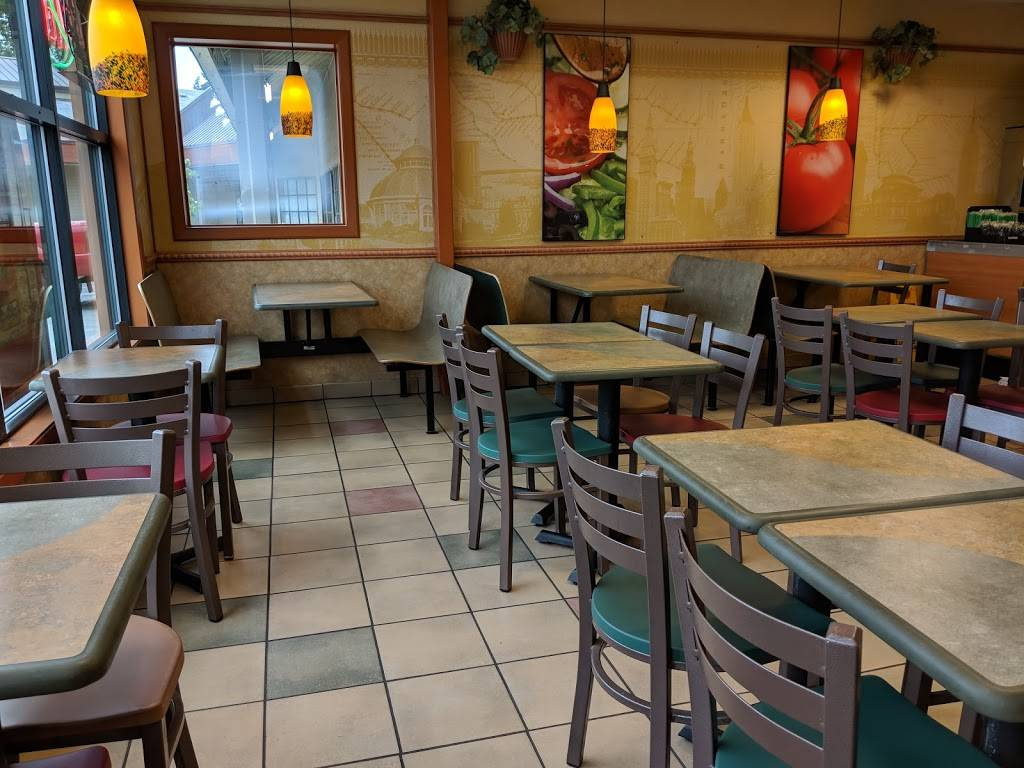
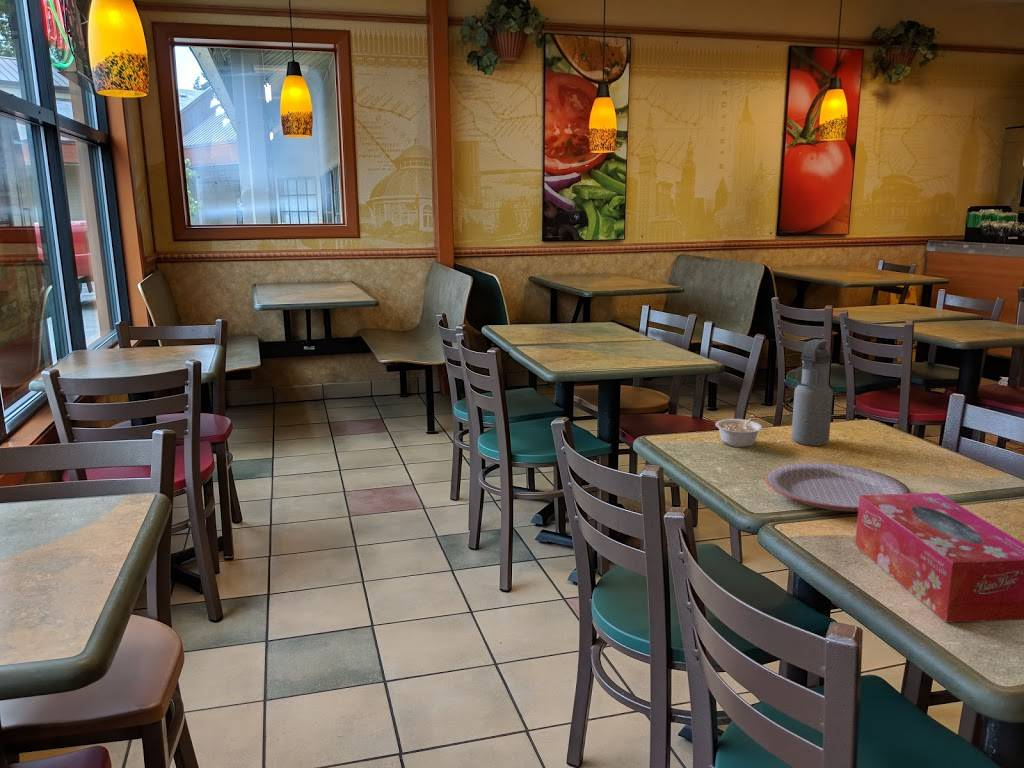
+ tissue box [854,492,1024,624]
+ plate [765,462,912,512]
+ legume [715,414,763,448]
+ water bottle [790,338,834,447]
